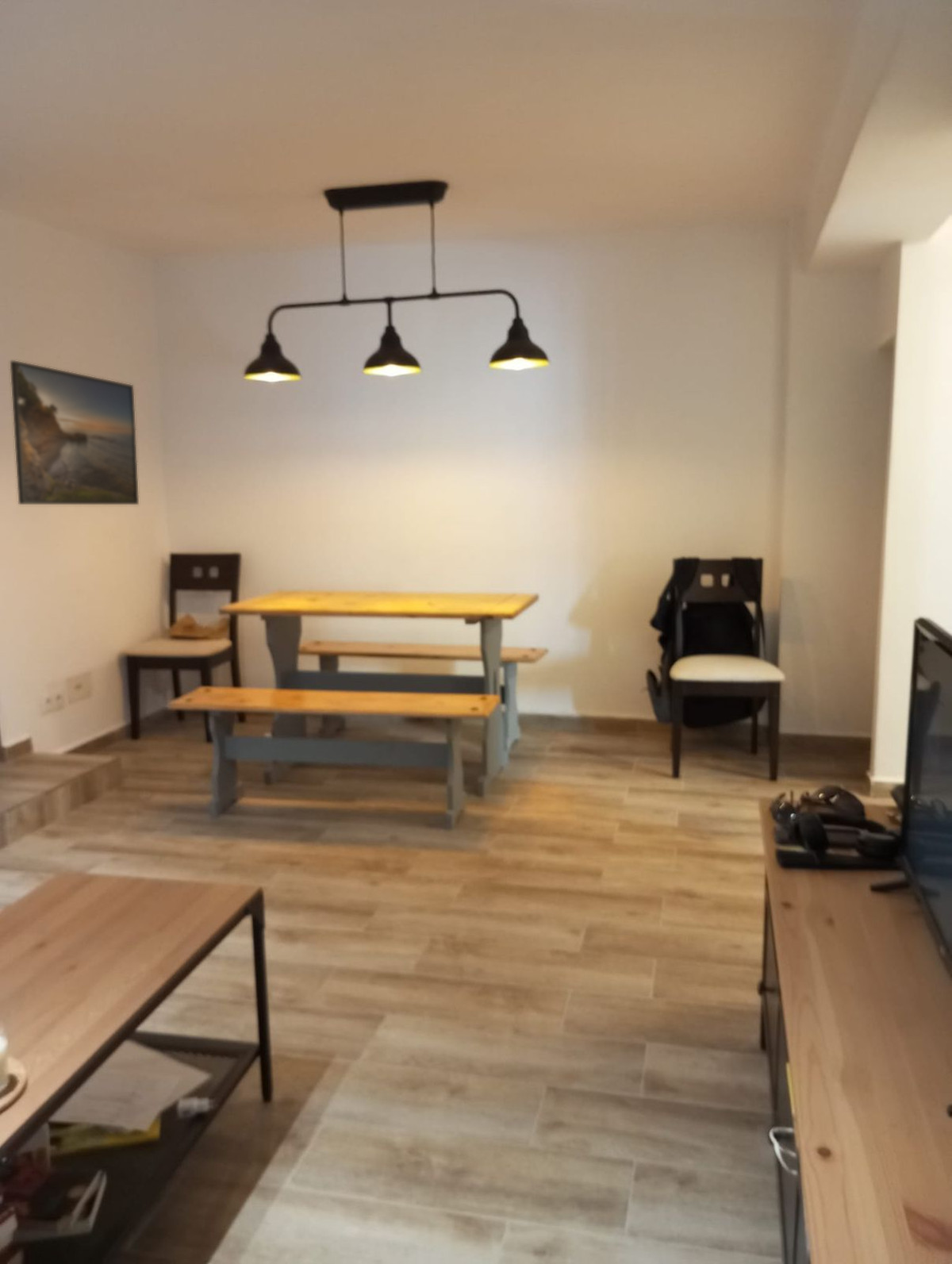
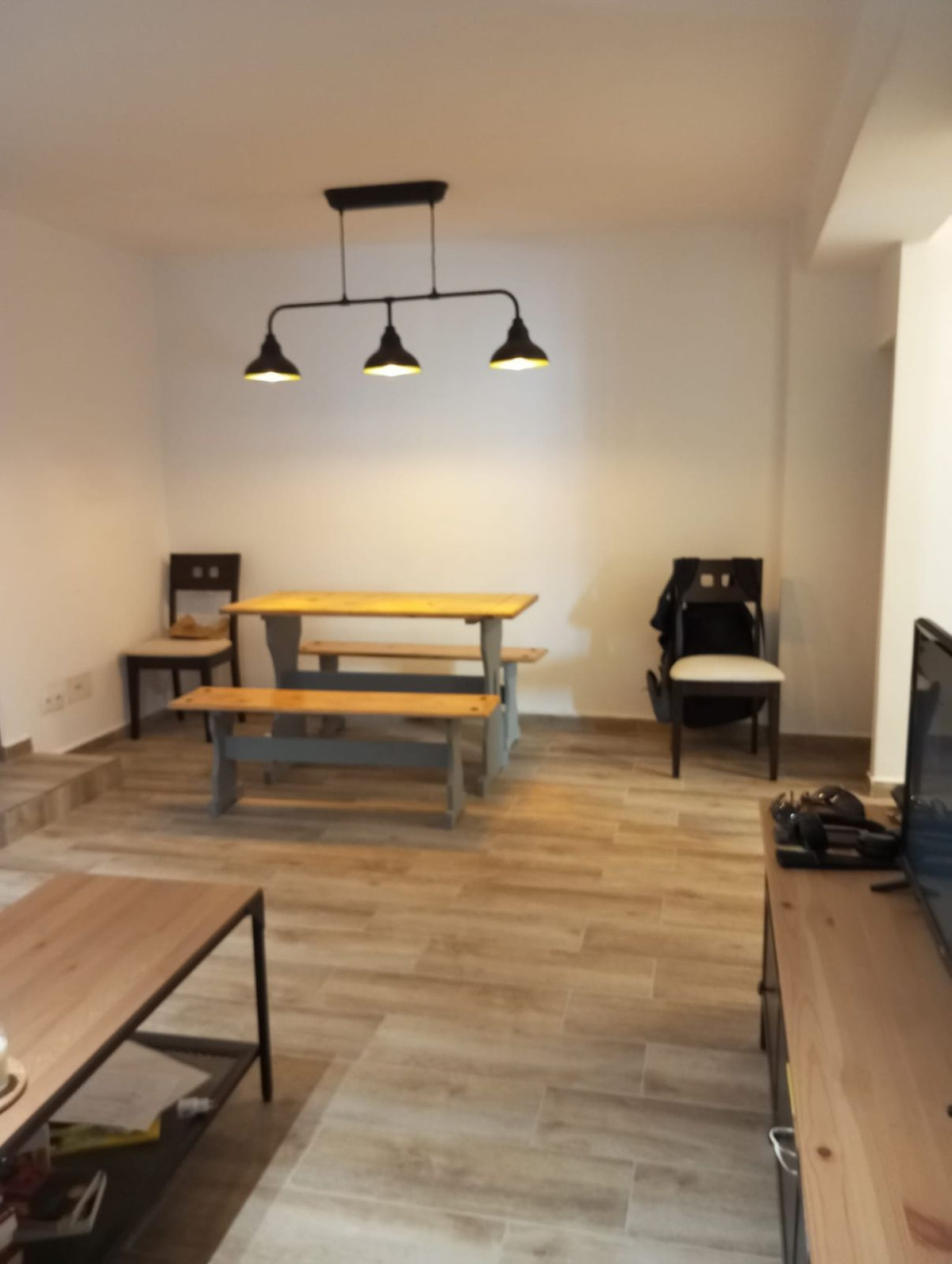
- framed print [10,359,140,505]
